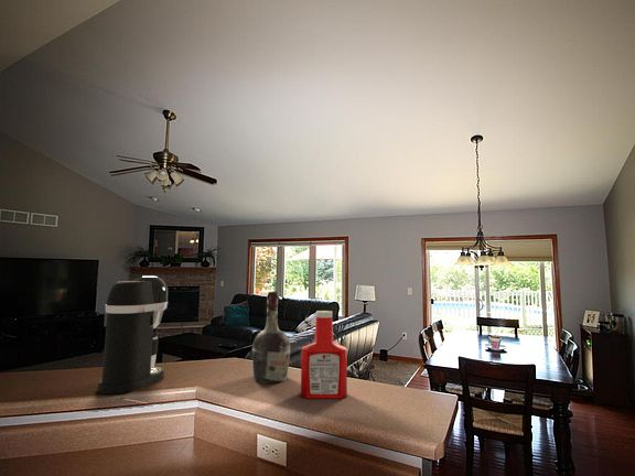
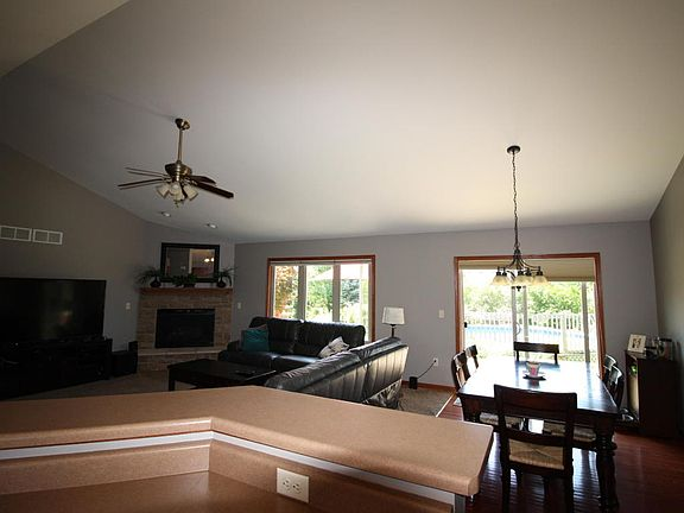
- cognac bottle [251,291,291,385]
- soap bottle [300,310,348,400]
- coffee maker [96,274,169,396]
